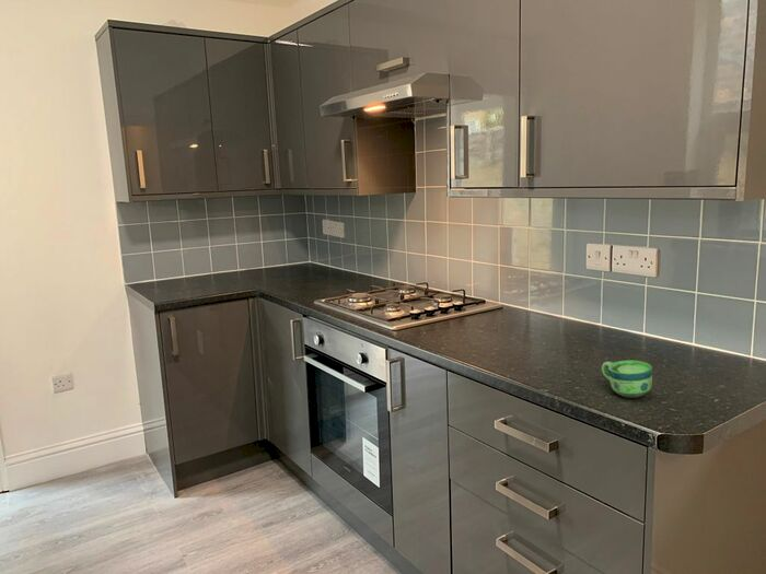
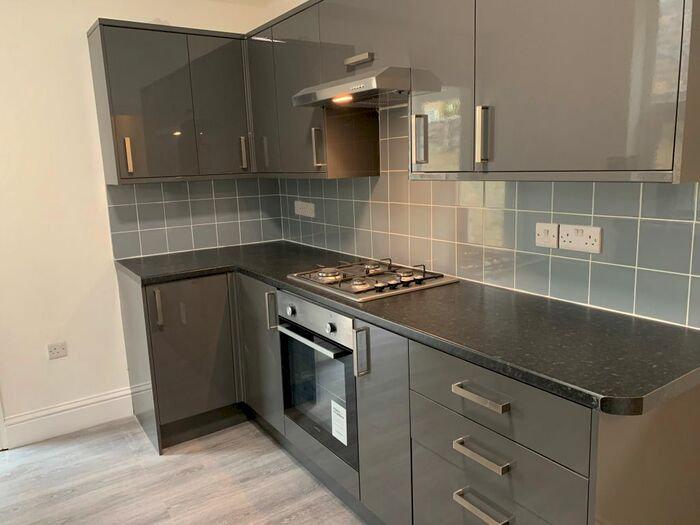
- cup [601,360,653,399]
